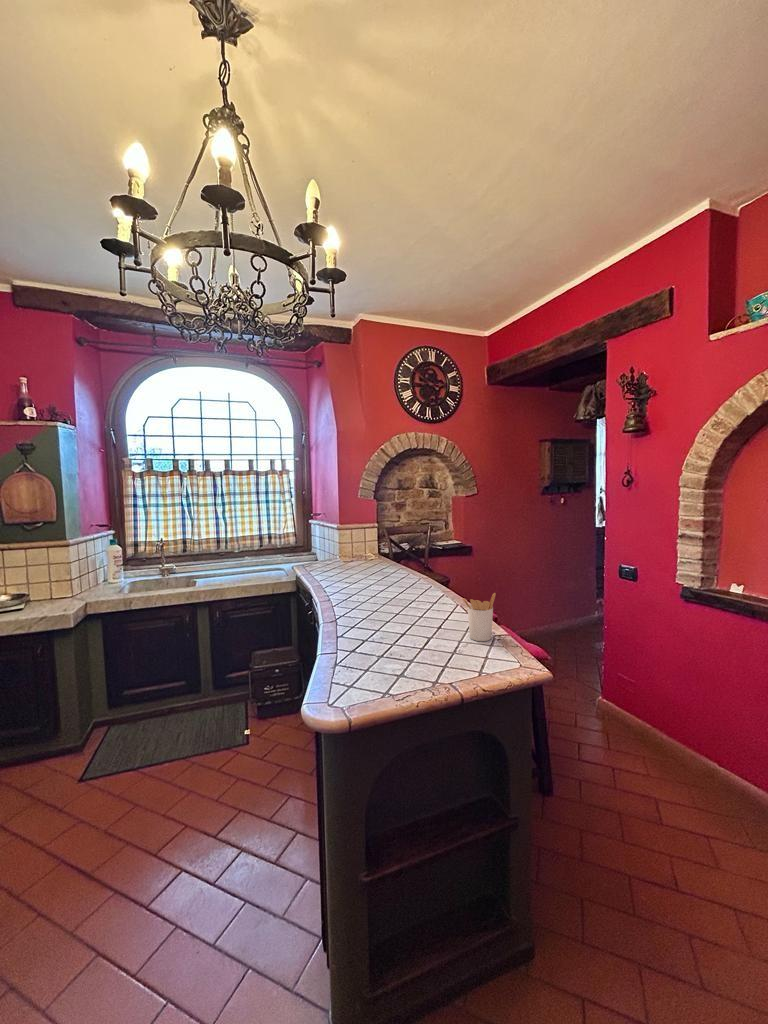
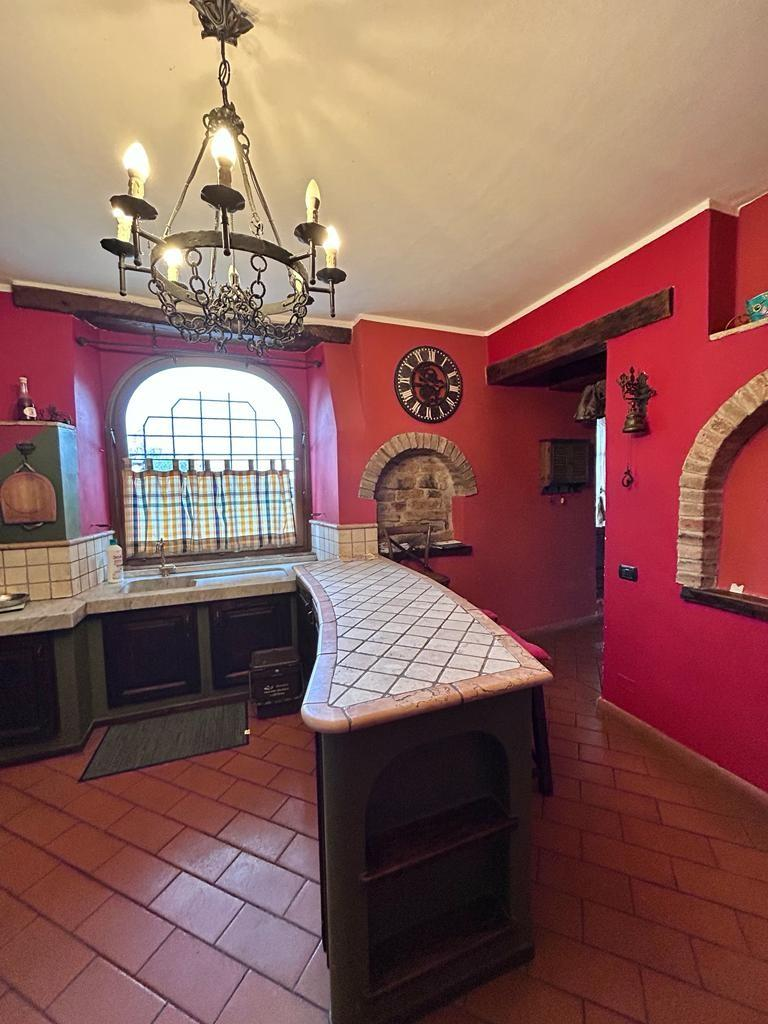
- utensil holder [461,592,497,642]
